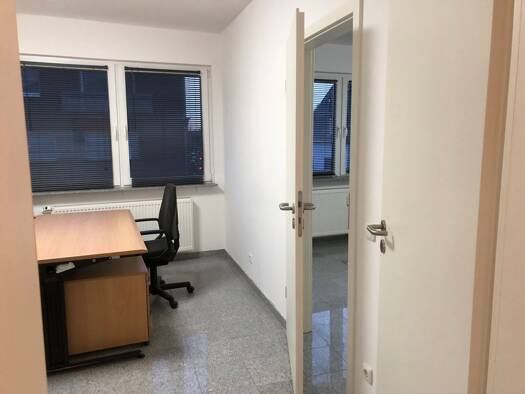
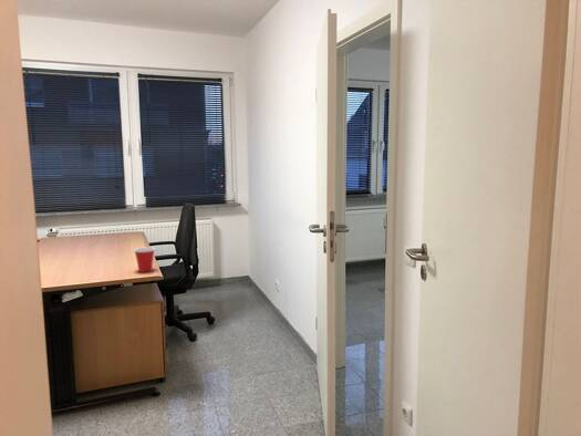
+ cup [133,246,156,273]
